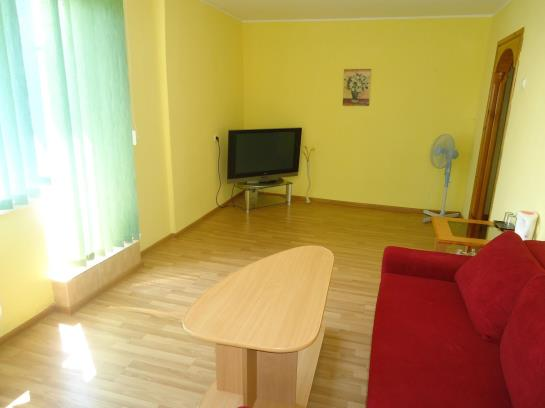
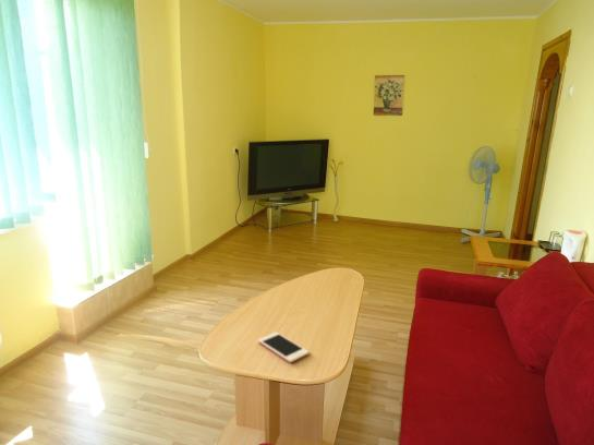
+ cell phone [257,332,310,363]
